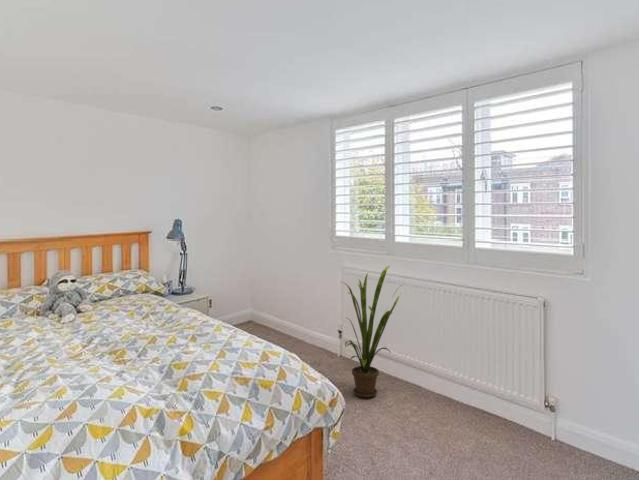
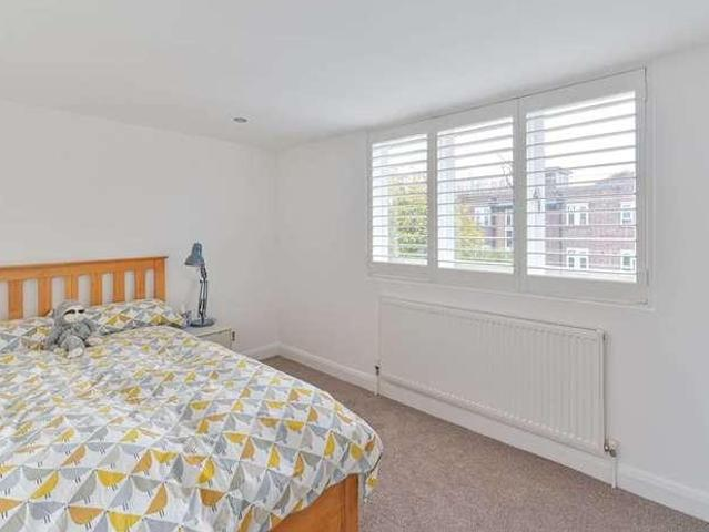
- house plant [339,265,404,398]
